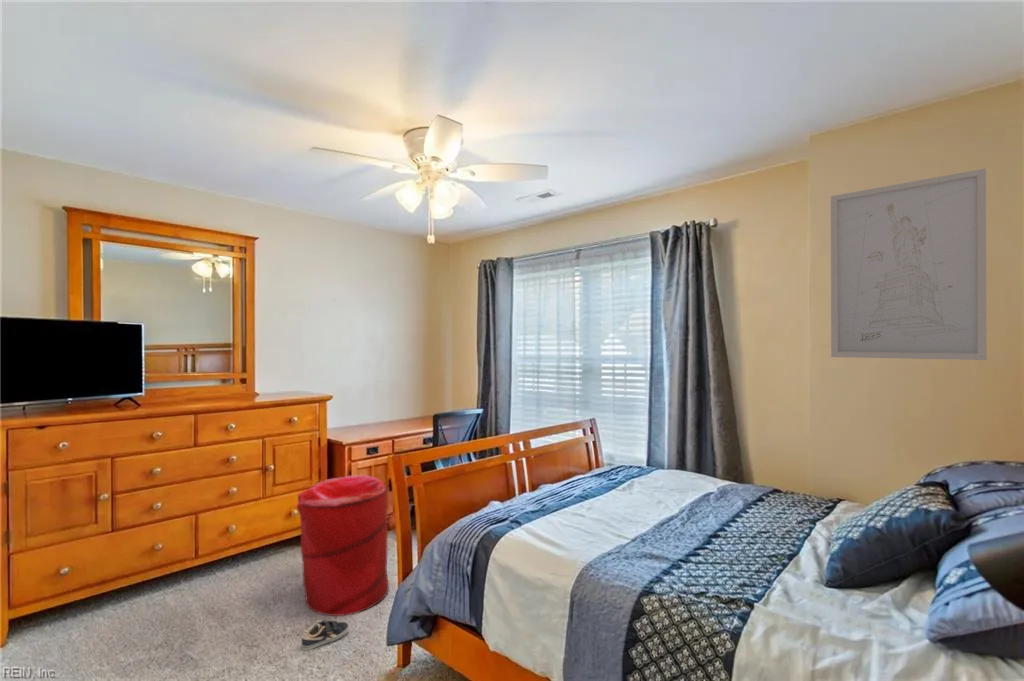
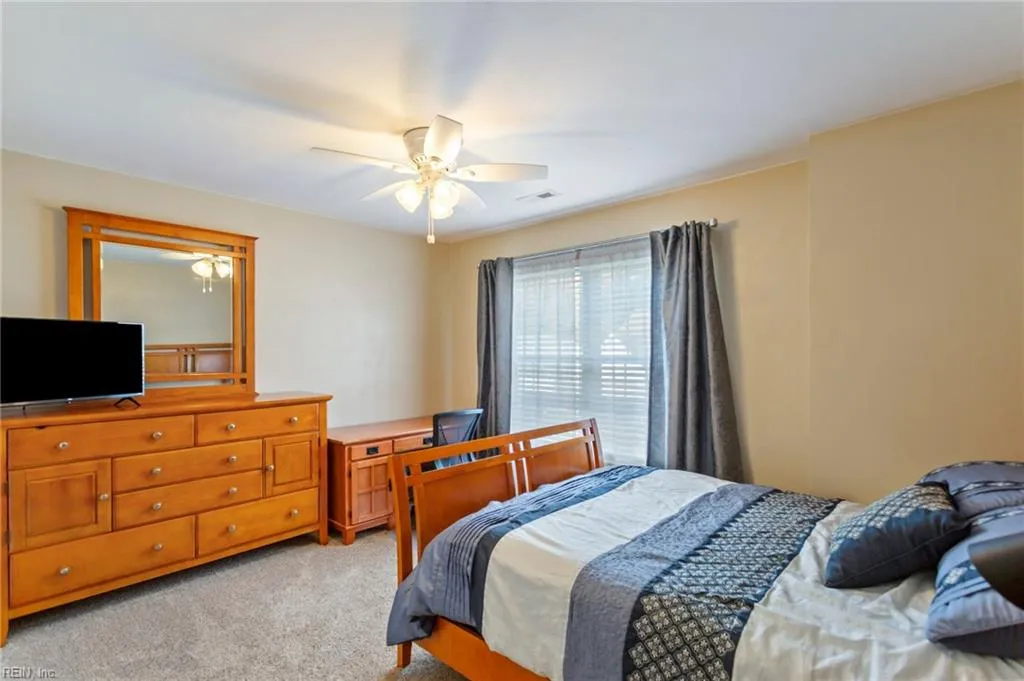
- wall art [830,168,987,361]
- sneaker [301,619,350,651]
- laundry hamper [296,474,390,617]
